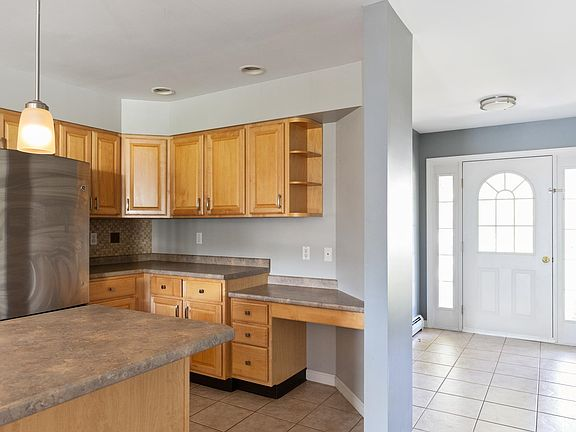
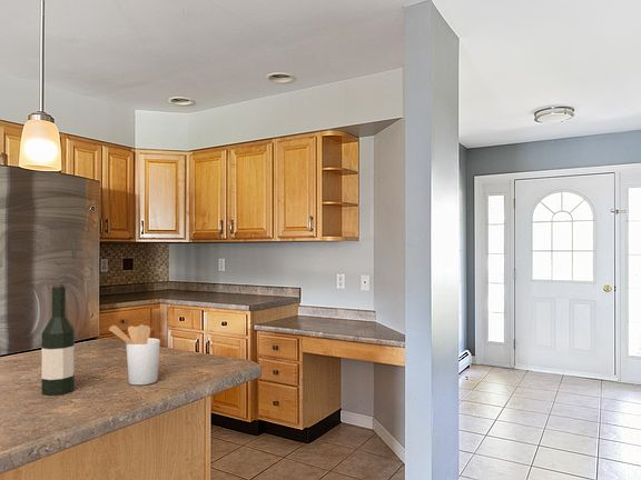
+ utensil holder [108,323,161,386]
+ wine bottle [40,282,76,397]
